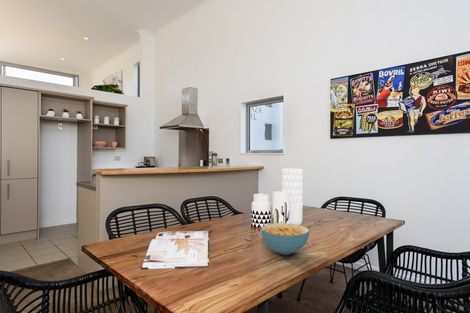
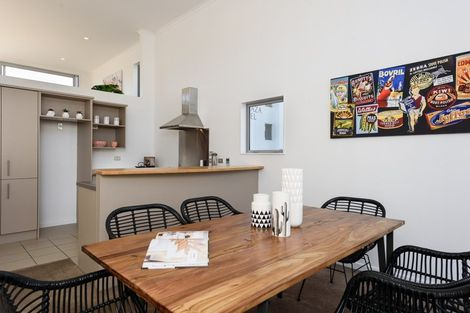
- cereal bowl [260,222,310,256]
